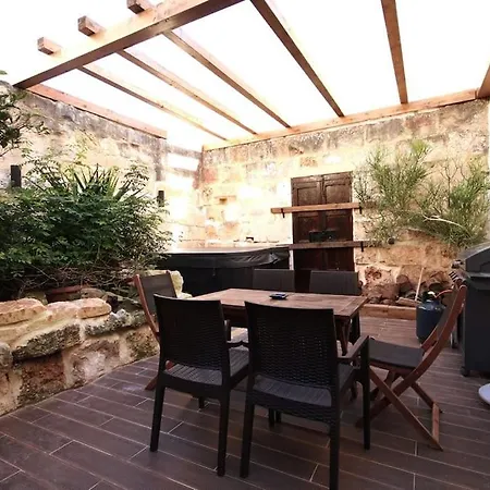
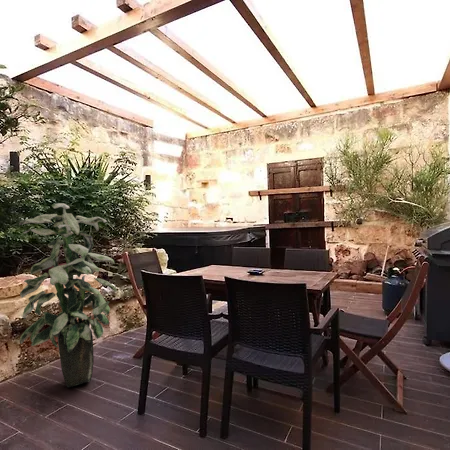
+ indoor plant [18,202,118,388]
